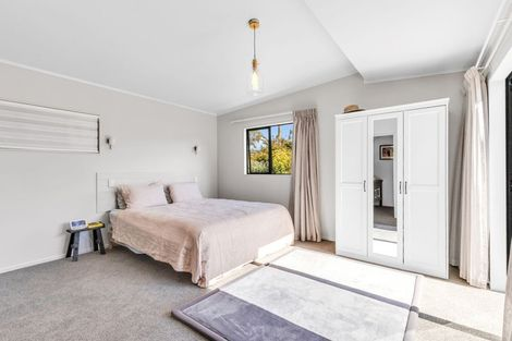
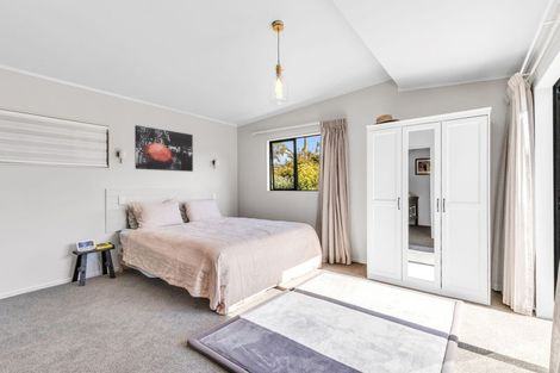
+ wall art [133,124,194,173]
